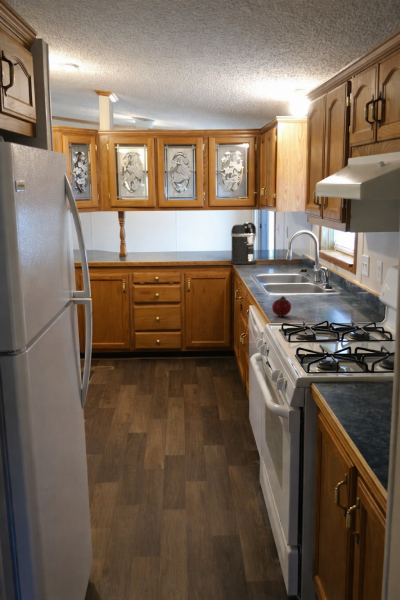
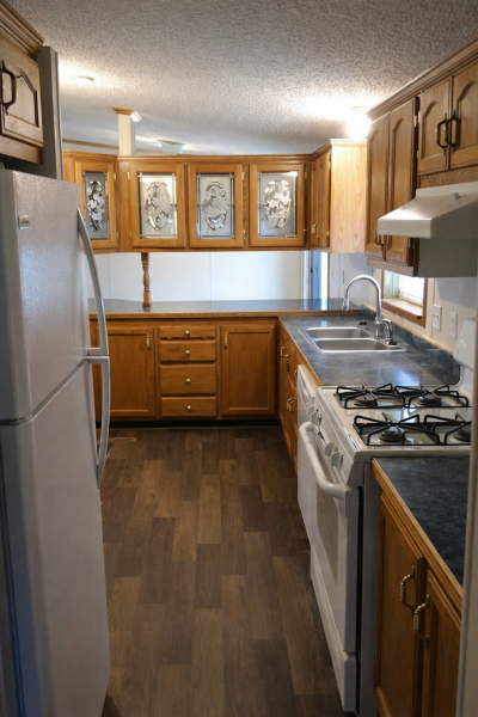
- coffee maker [230,221,257,265]
- fruit [271,295,292,318]
